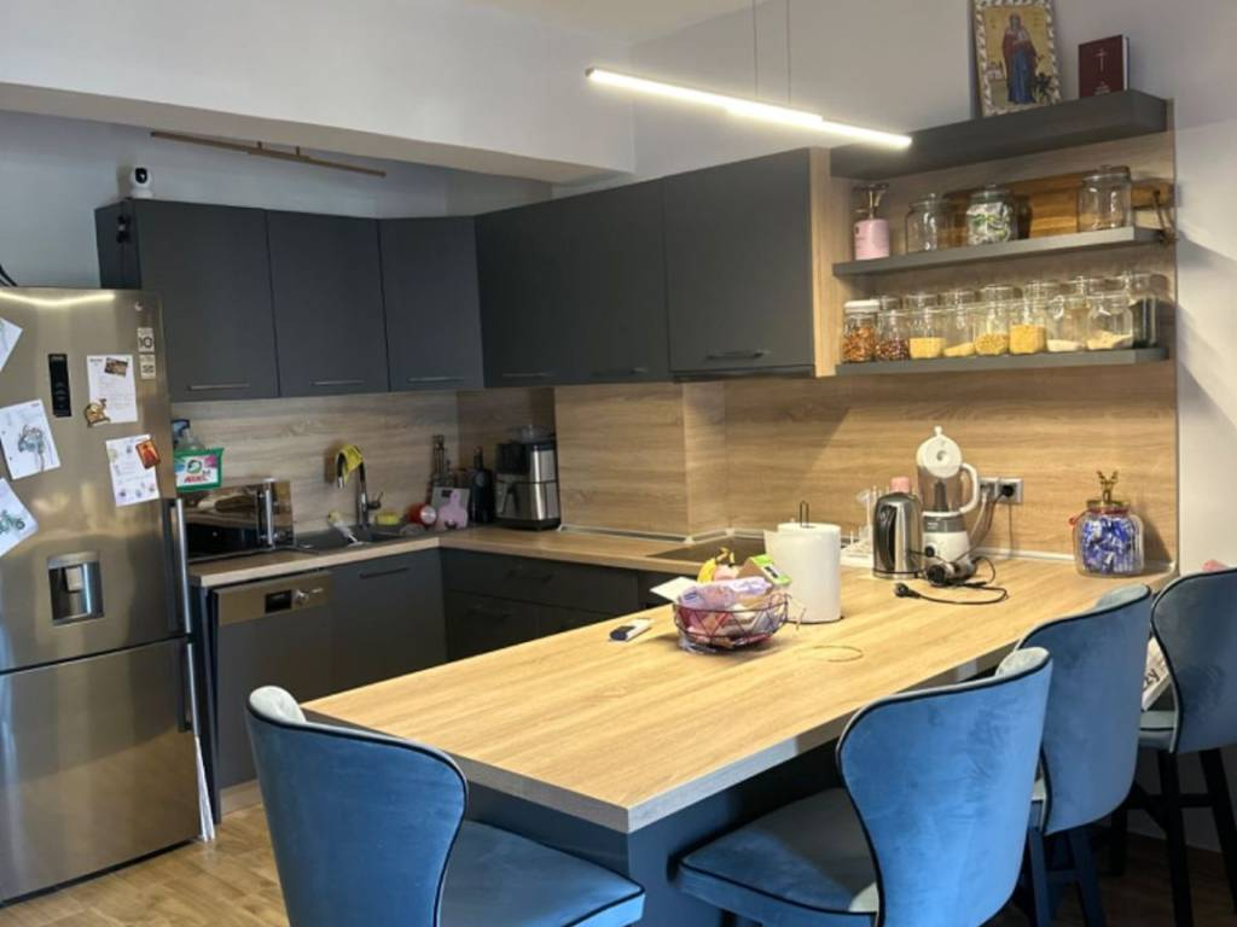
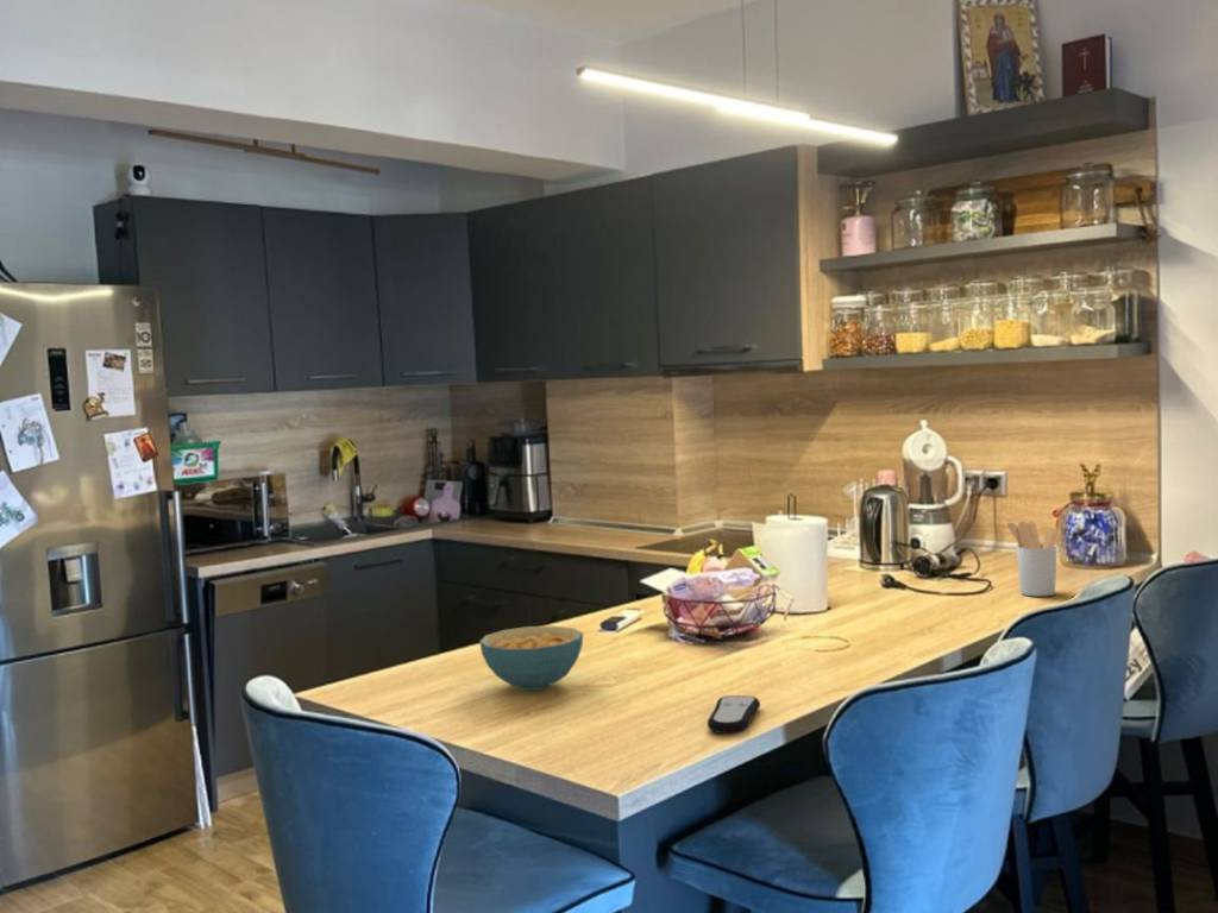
+ cereal bowl [478,625,584,692]
+ utensil holder [1006,521,1062,598]
+ remote control [707,694,761,735]
